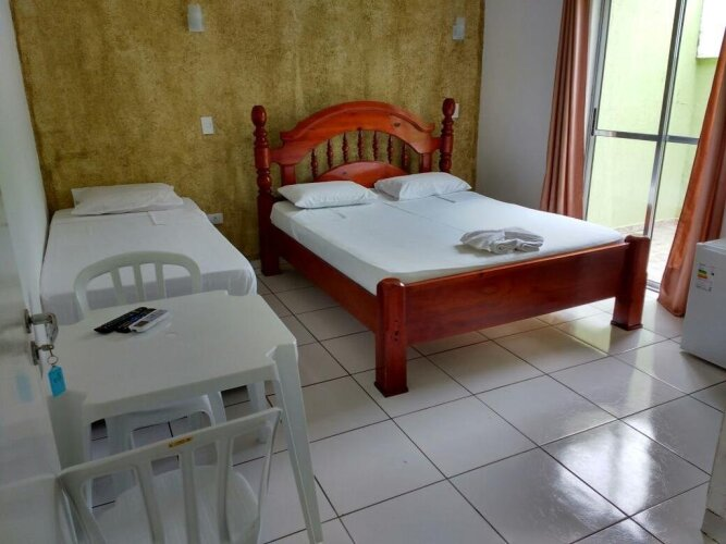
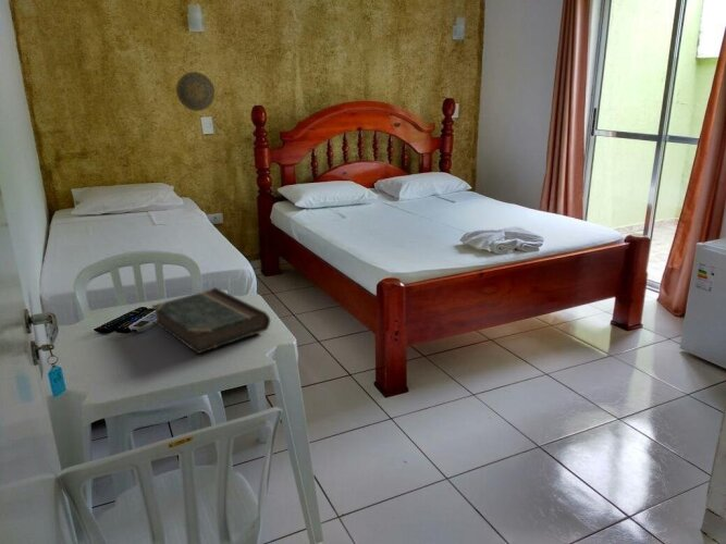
+ book [150,286,271,355]
+ decorative plate [175,71,216,112]
